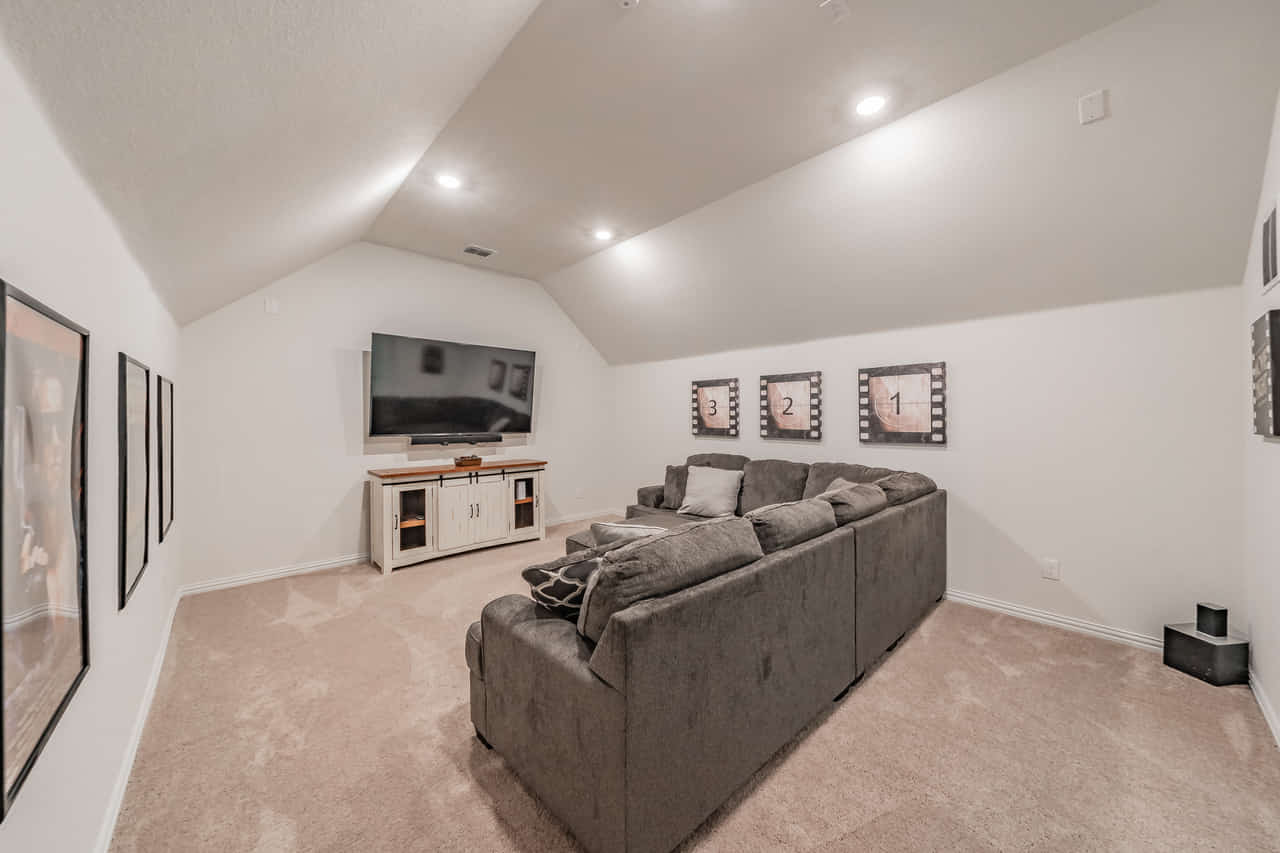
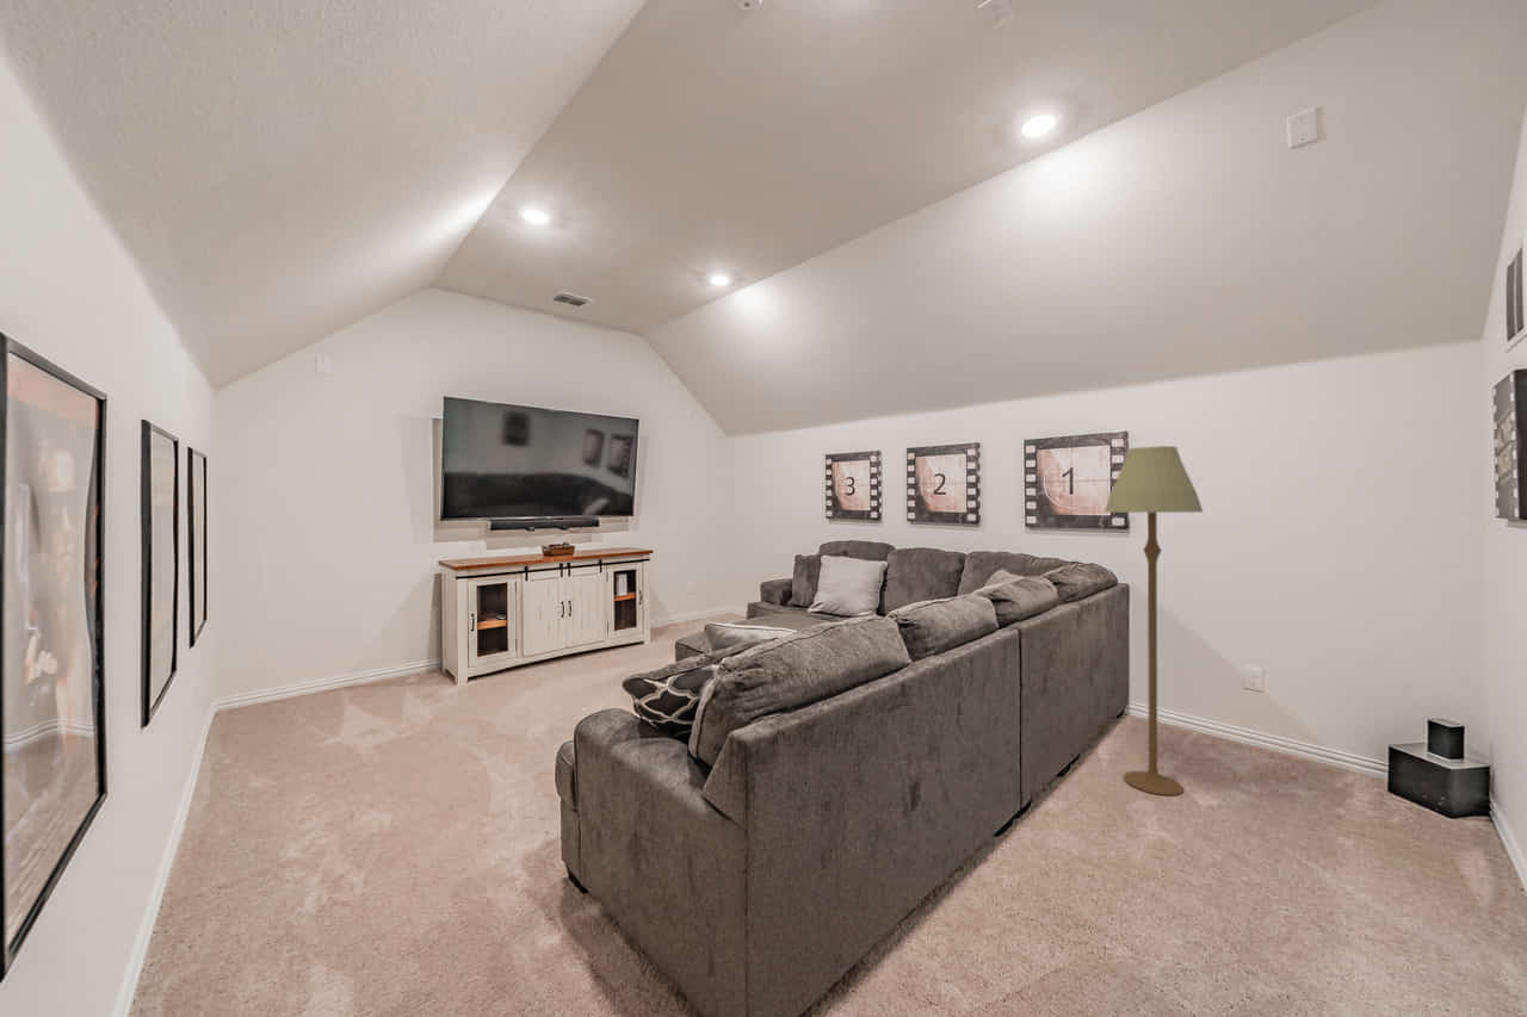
+ floor lamp [1103,445,1205,796]
